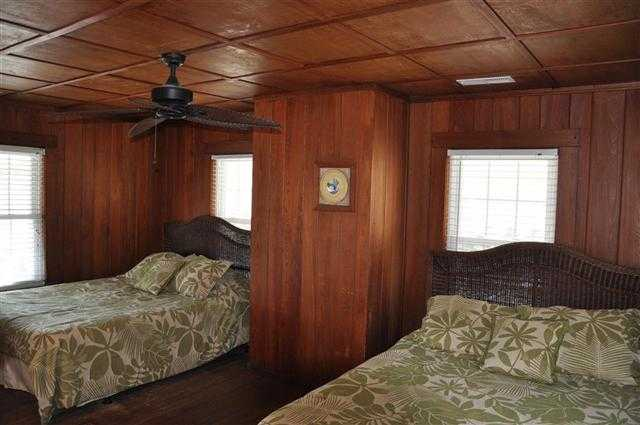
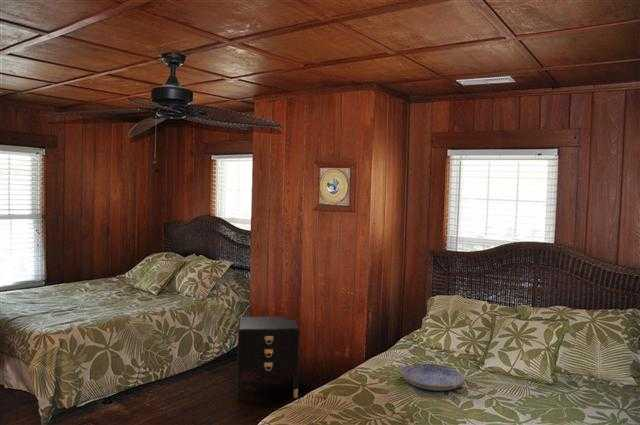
+ nightstand [236,316,301,401]
+ serving tray [399,361,468,392]
